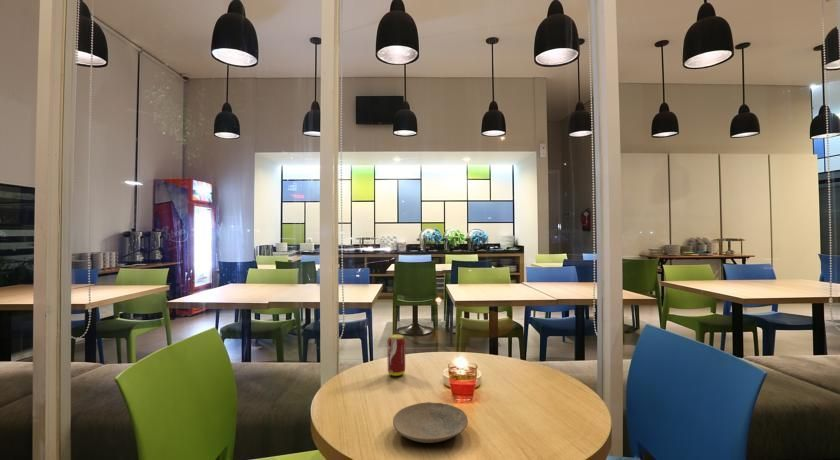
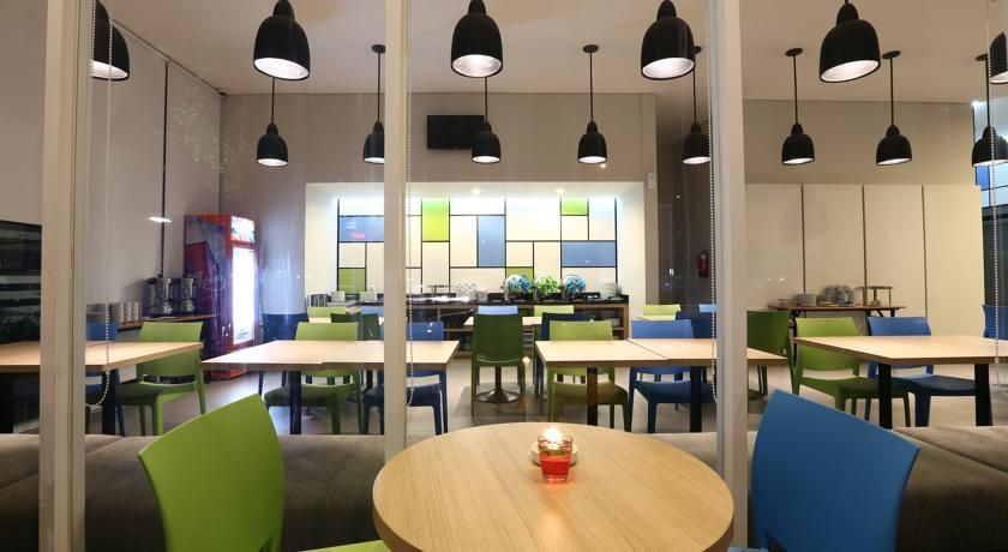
- plate [392,401,469,444]
- beverage can [386,333,406,377]
